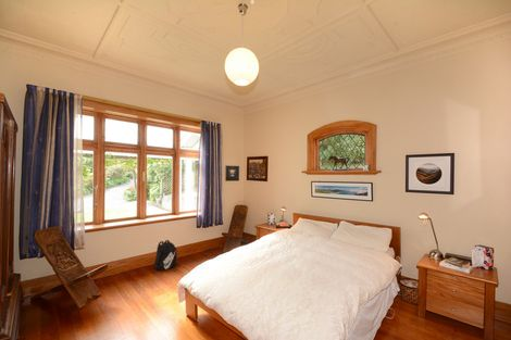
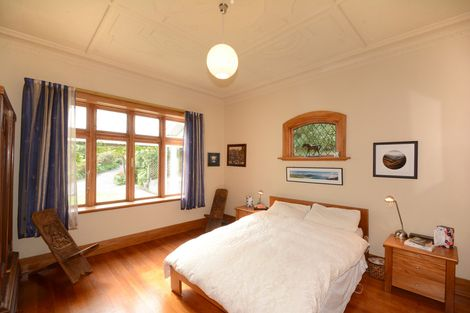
- backpack [153,239,178,272]
